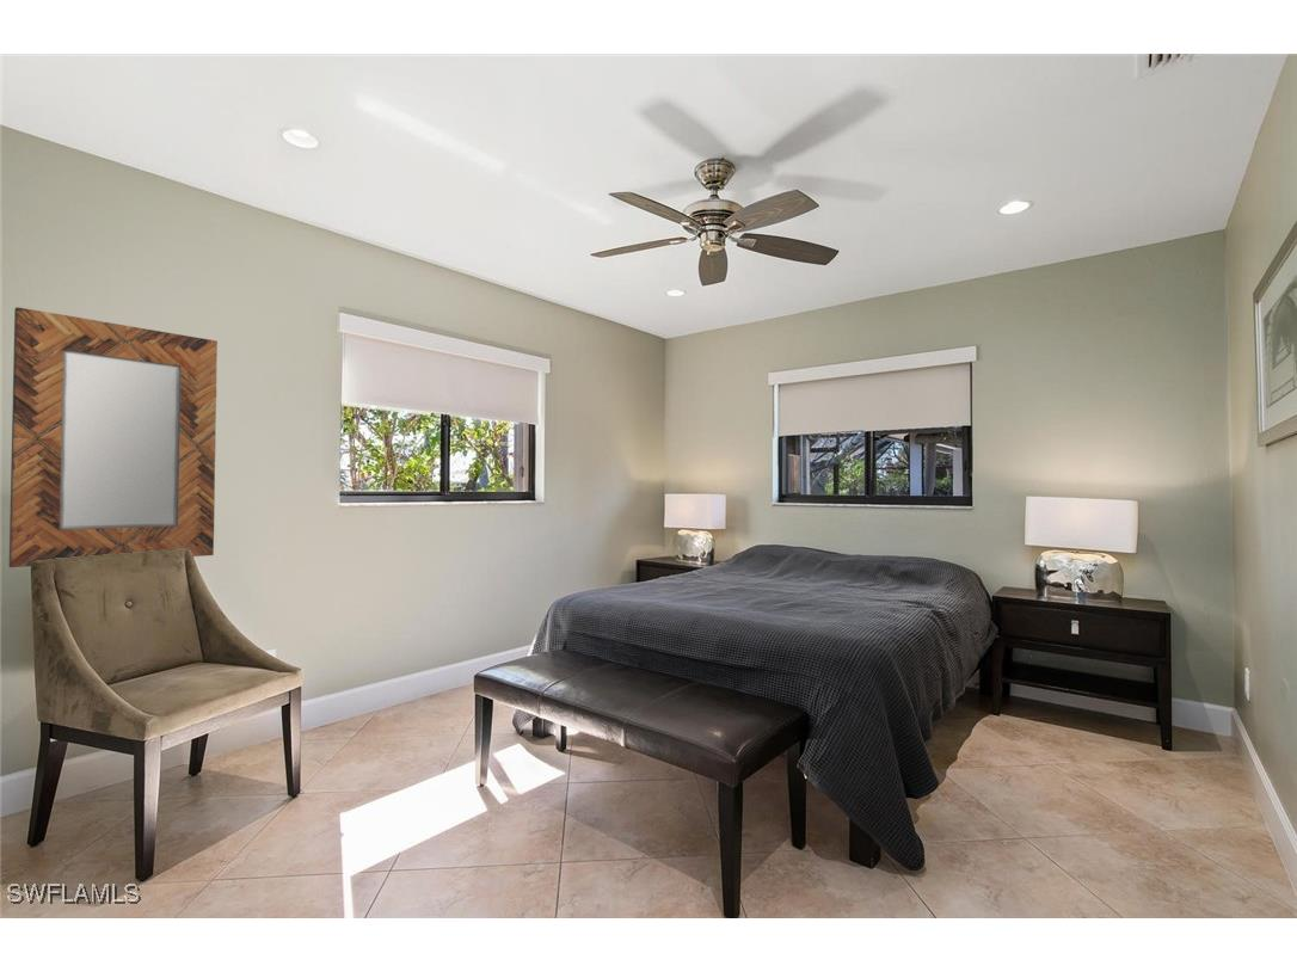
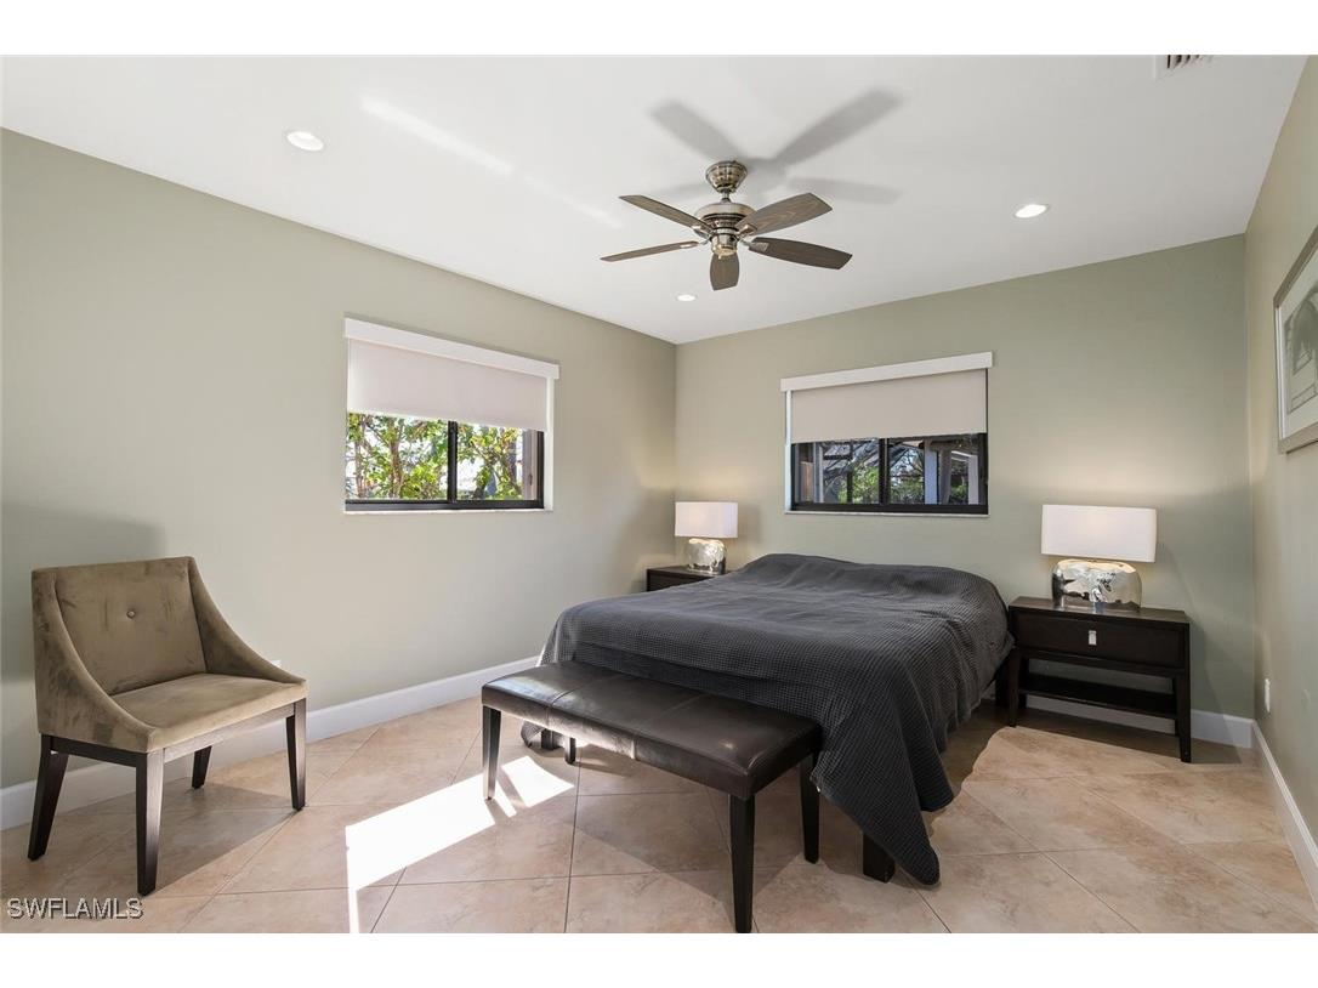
- home mirror [8,306,219,568]
